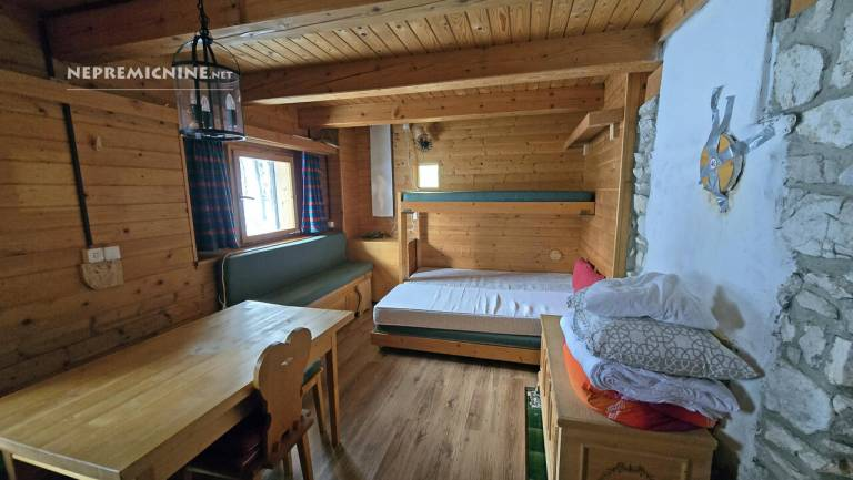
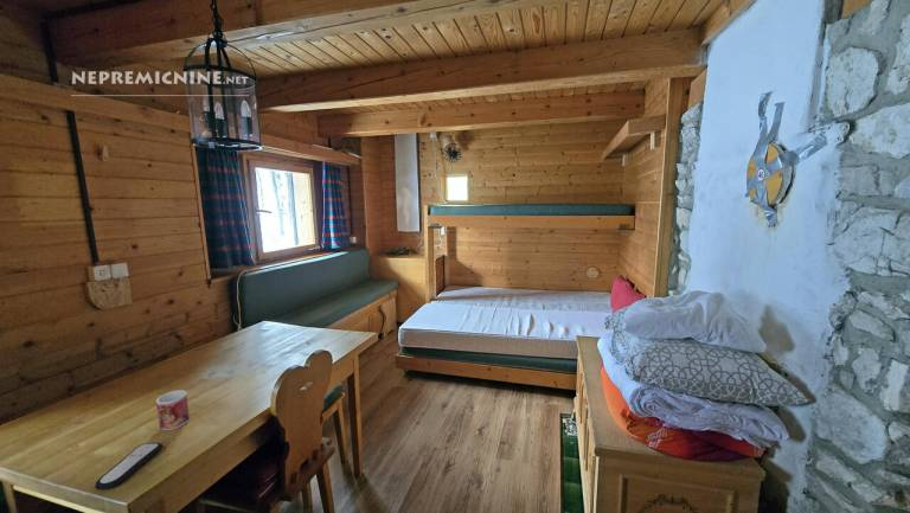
+ mug [155,389,191,431]
+ remote control [94,442,164,490]
